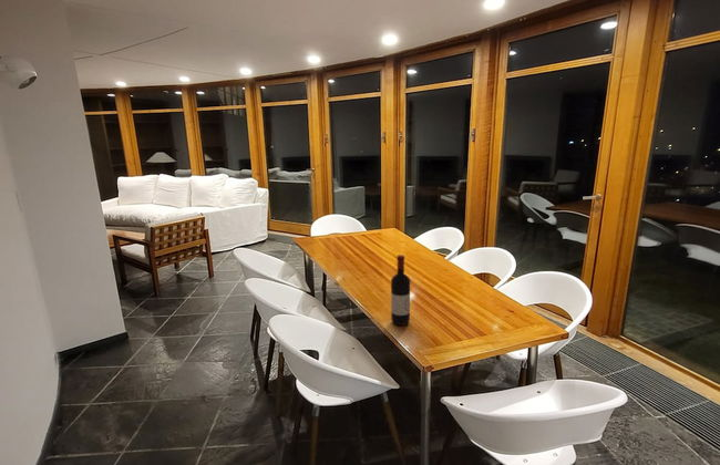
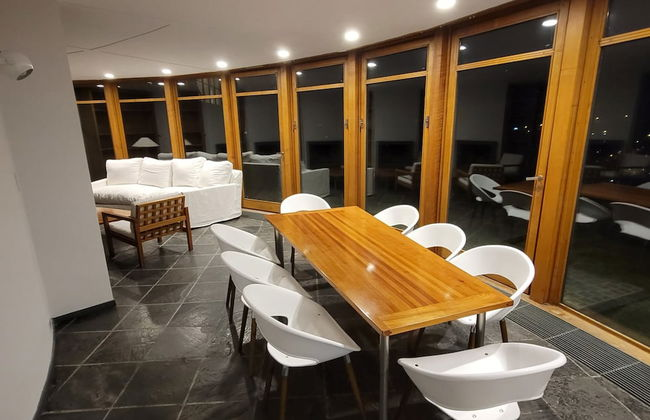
- wine bottle [390,254,411,327]
